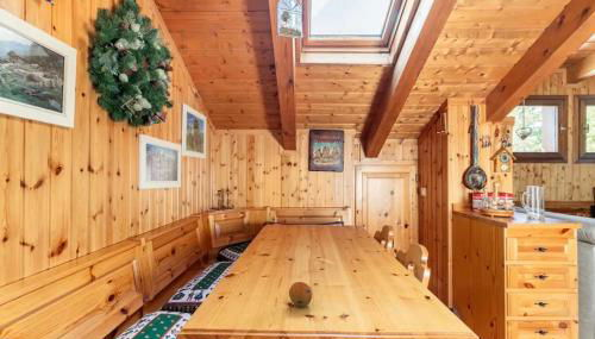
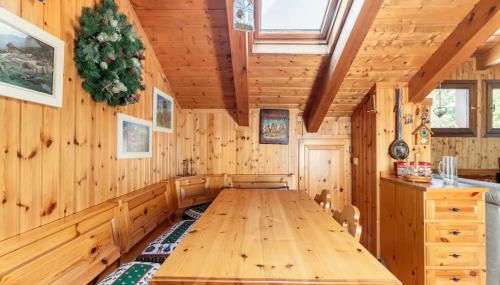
- fruit [288,281,313,308]
